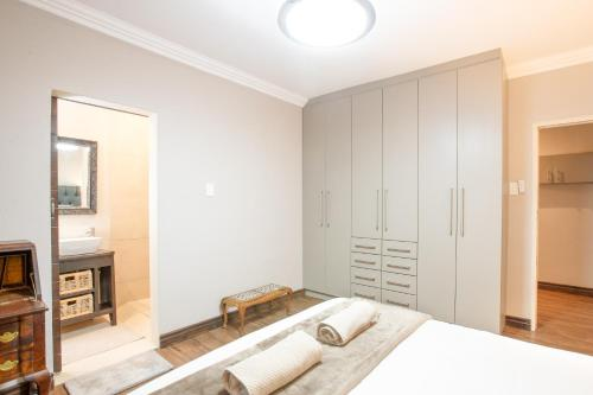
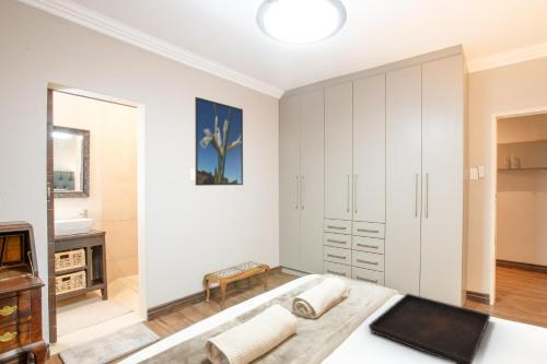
+ serving tray [368,292,491,364]
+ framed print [194,96,244,187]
